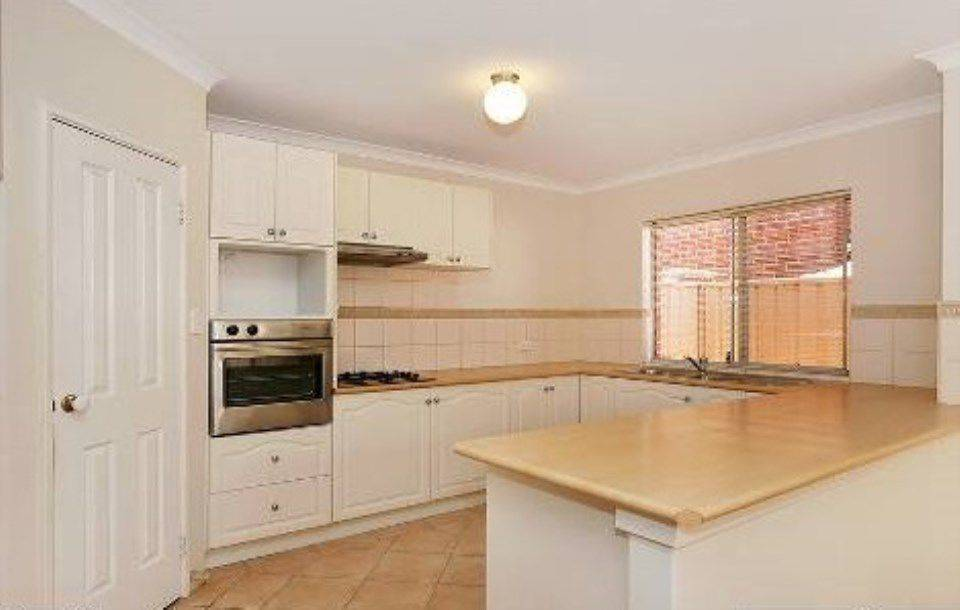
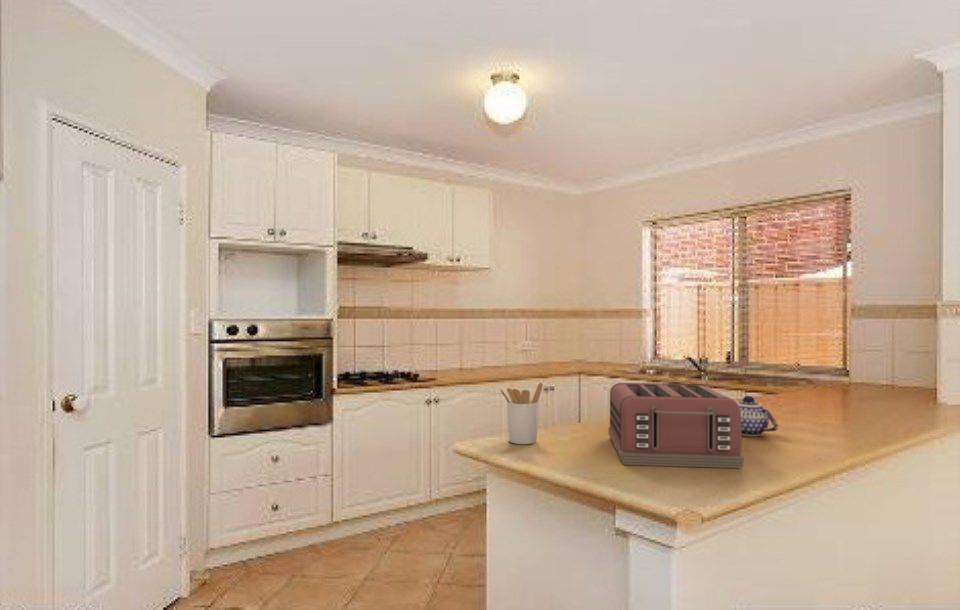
+ teapot [736,395,779,437]
+ utensil holder [499,382,544,445]
+ toaster [607,382,745,469]
